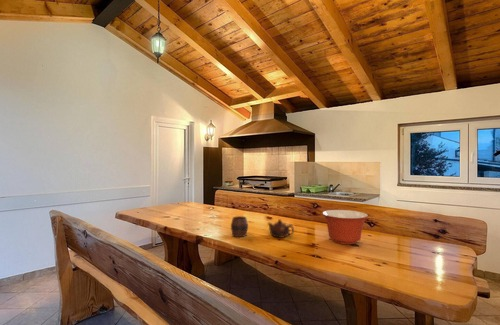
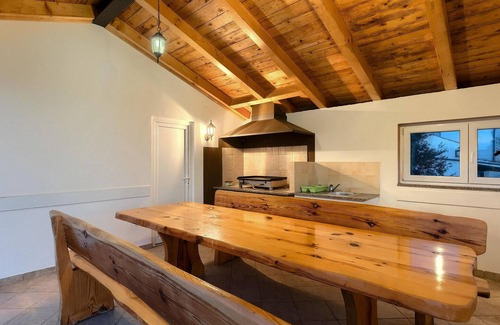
- teapot [267,218,295,239]
- cup [230,215,249,238]
- mixing bowl [321,209,369,245]
